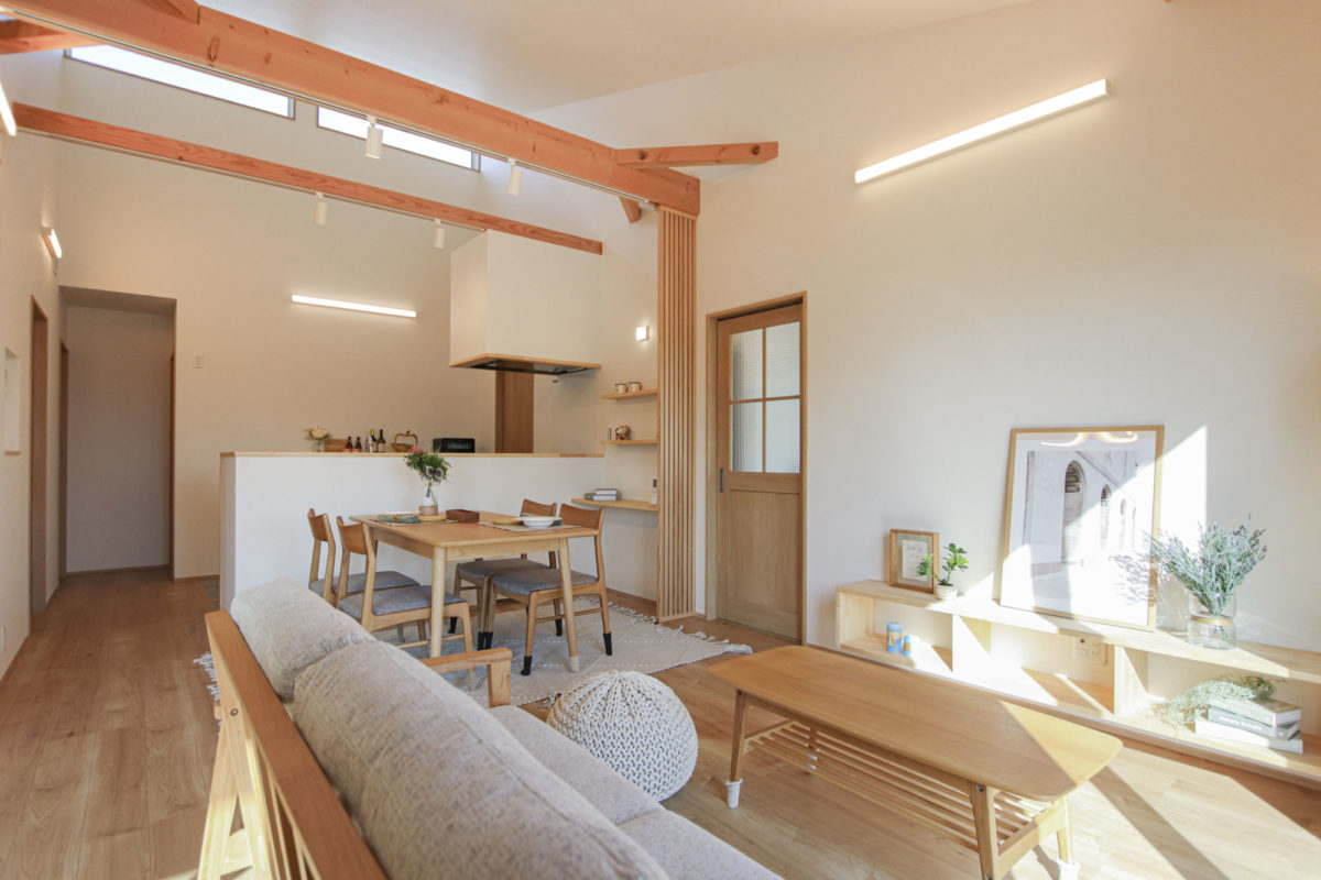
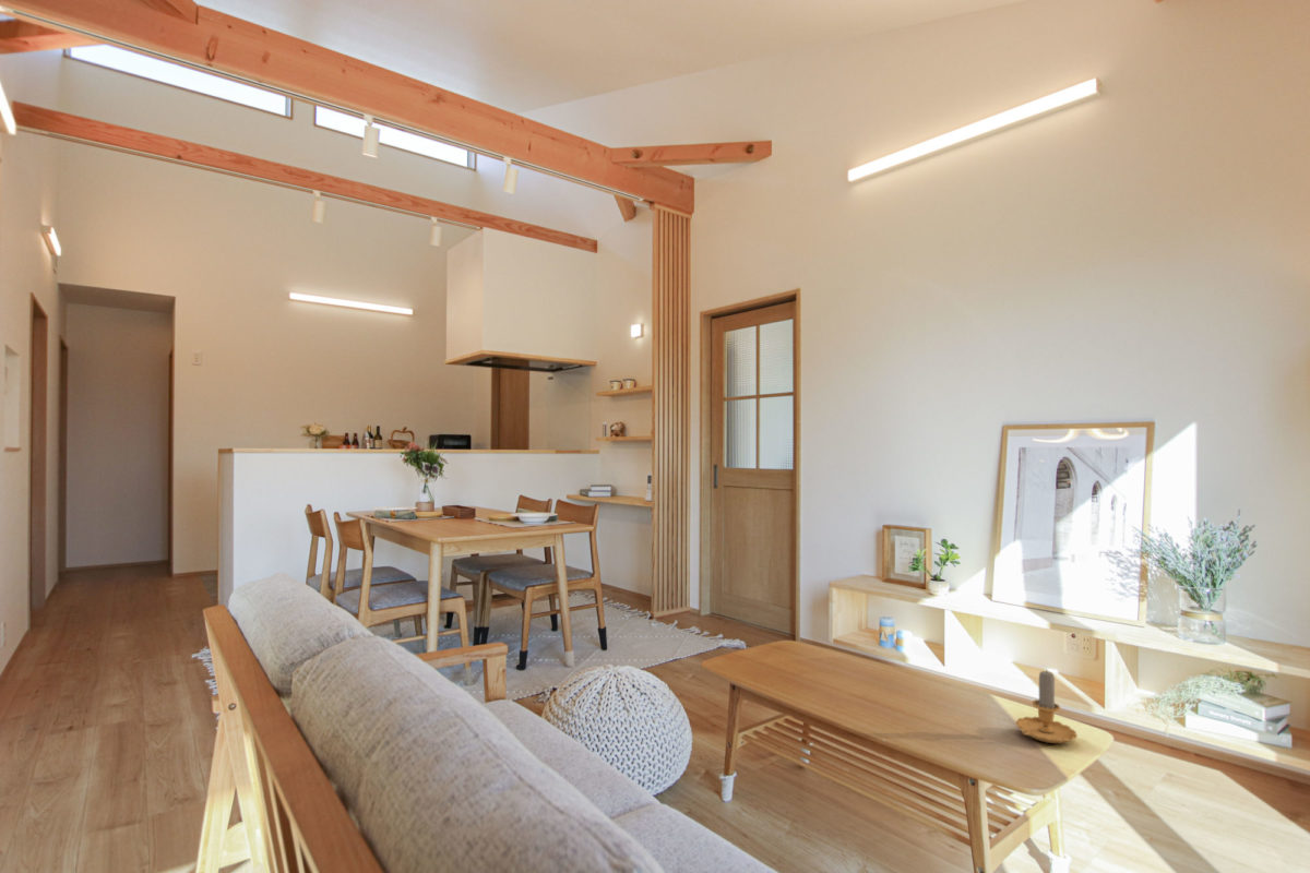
+ candle [1015,670,1079,744]
